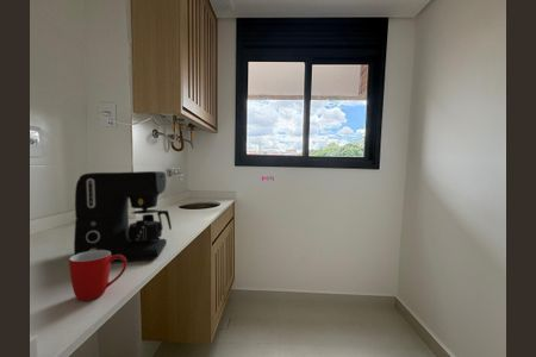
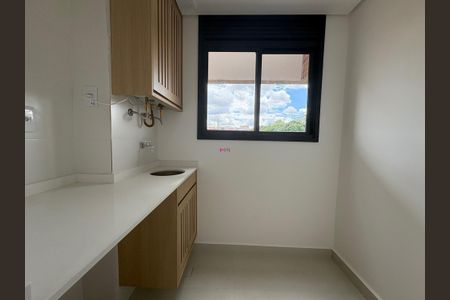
- mug [68,250,127,302]
- coffee maker [73,170,173,263]
